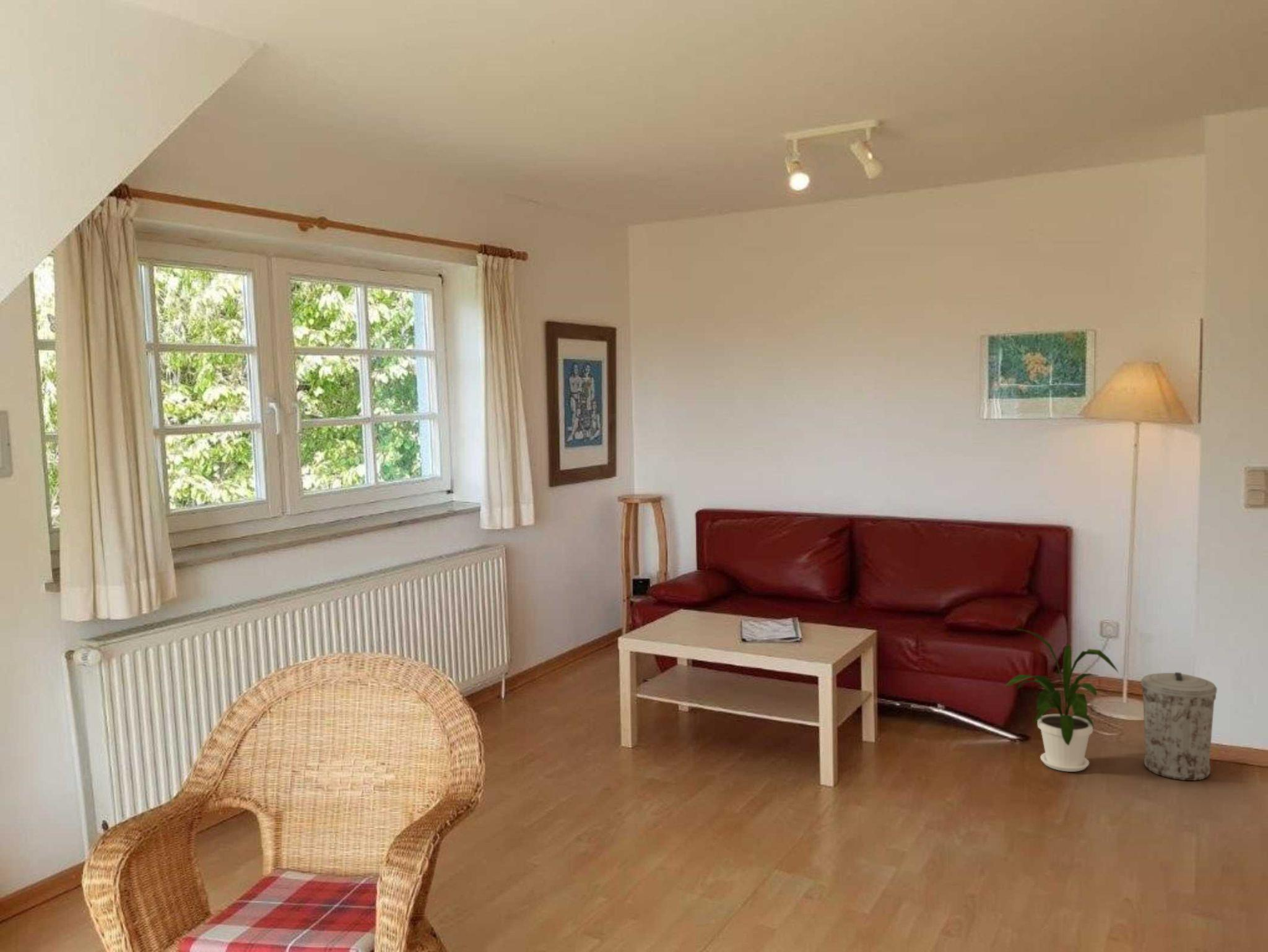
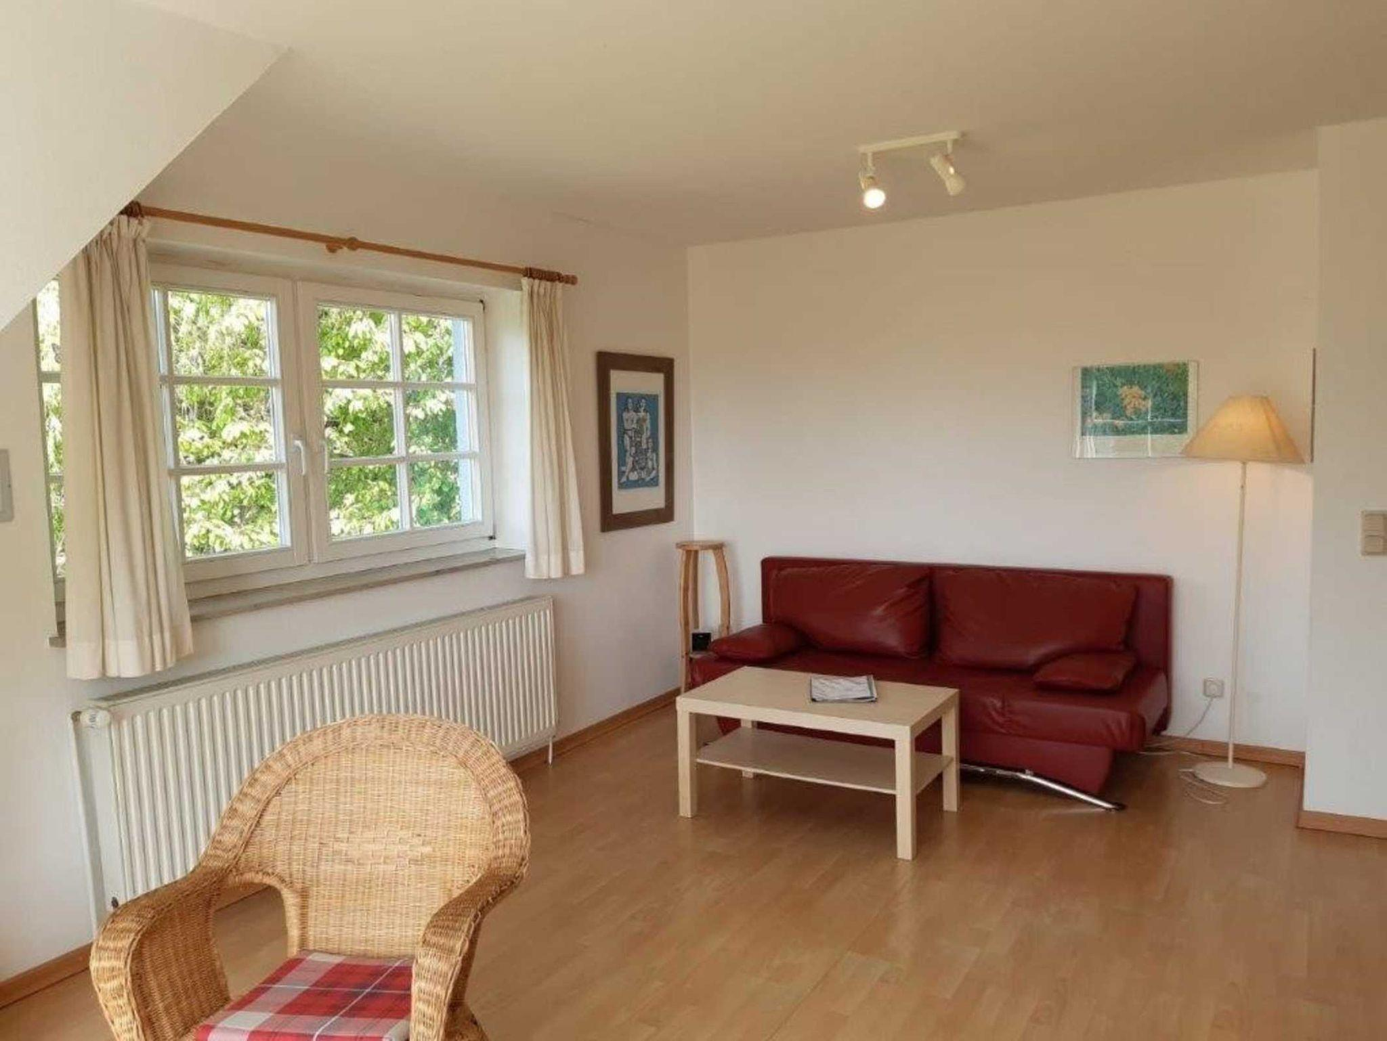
- trash can [1140,672,1218,781]
- house plant [1002,628,1119,772]
